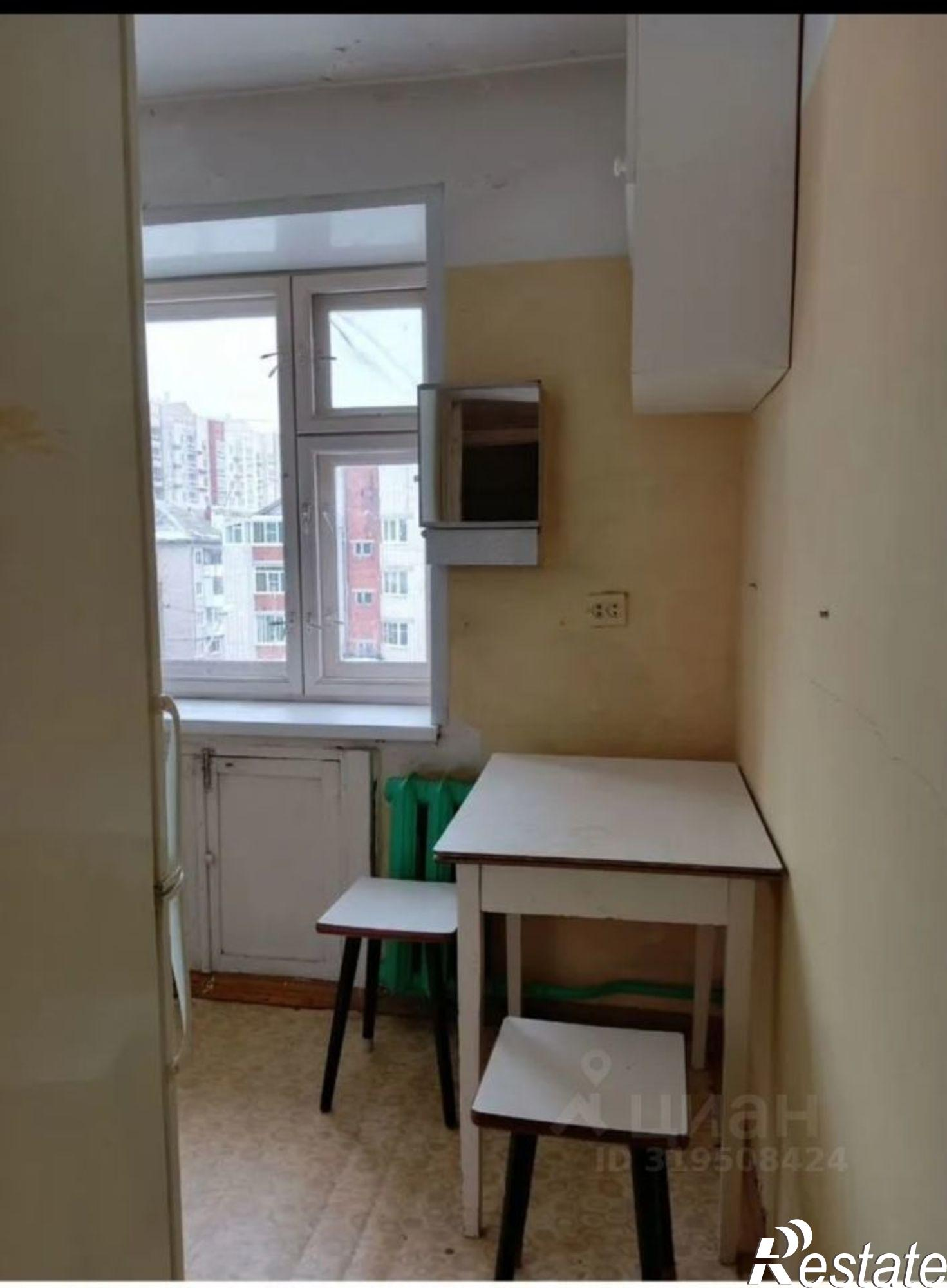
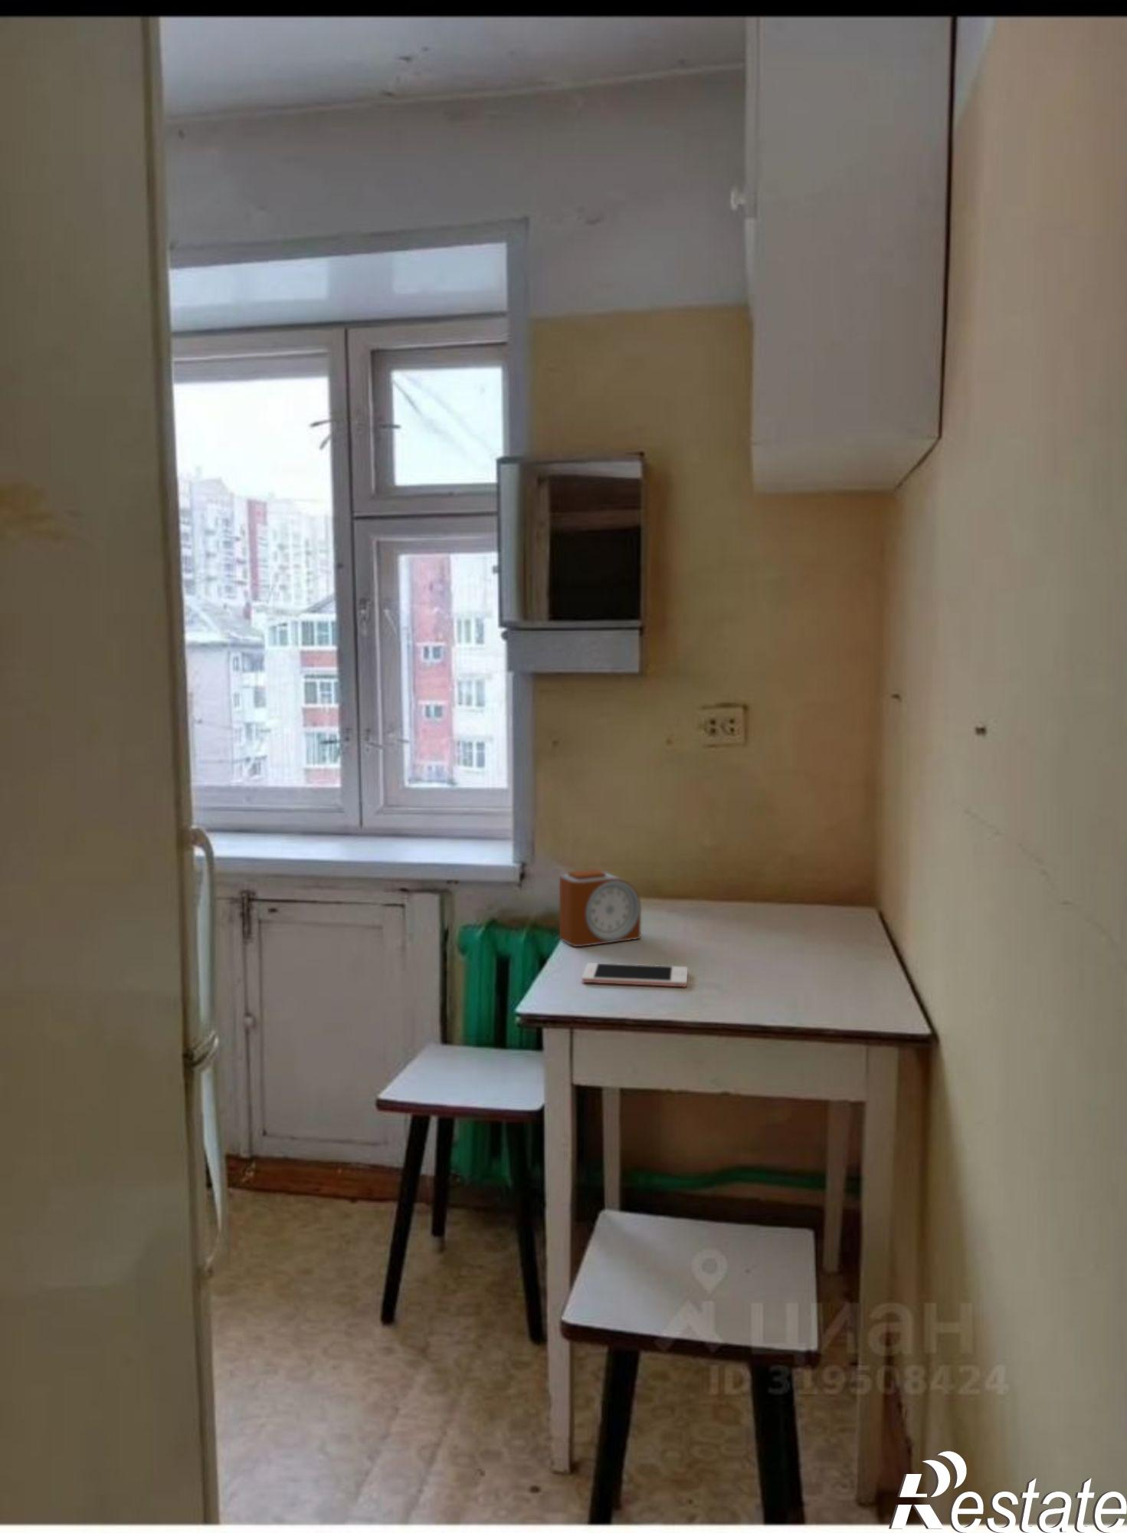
+ alarm clock [558,869,641,947]
+ cell phone [582,962,689,987]
